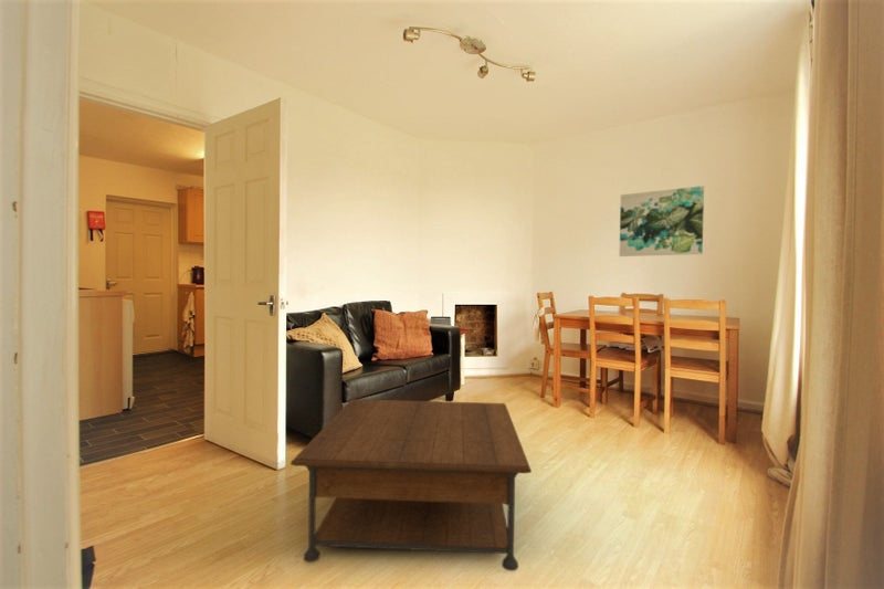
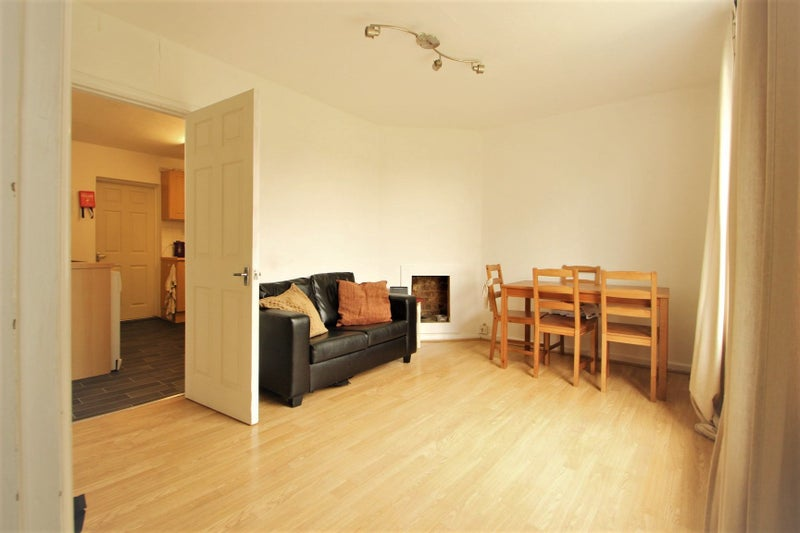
- wall art [618,185,705,257]
- coffee table [290,398,533,571]
